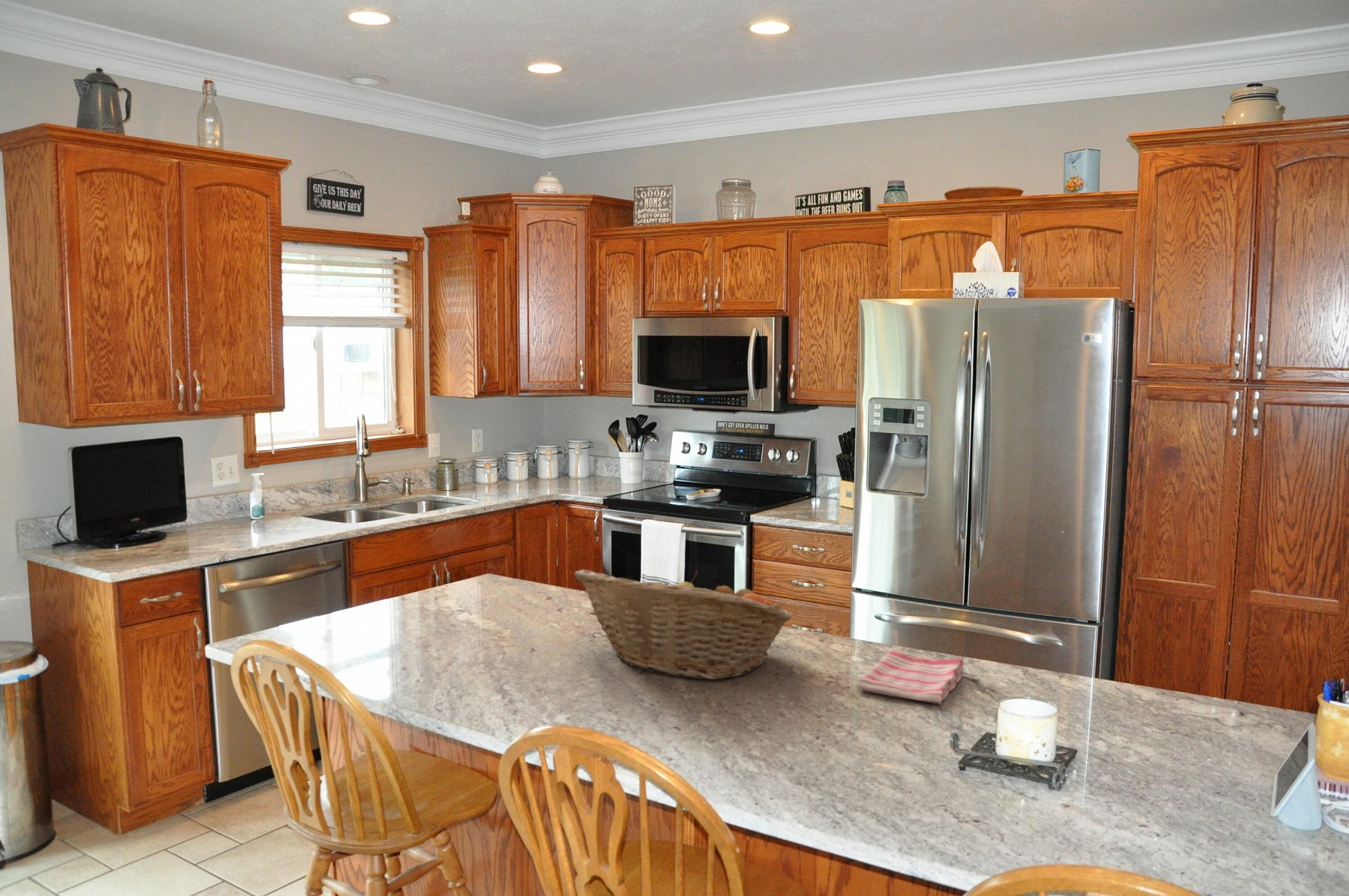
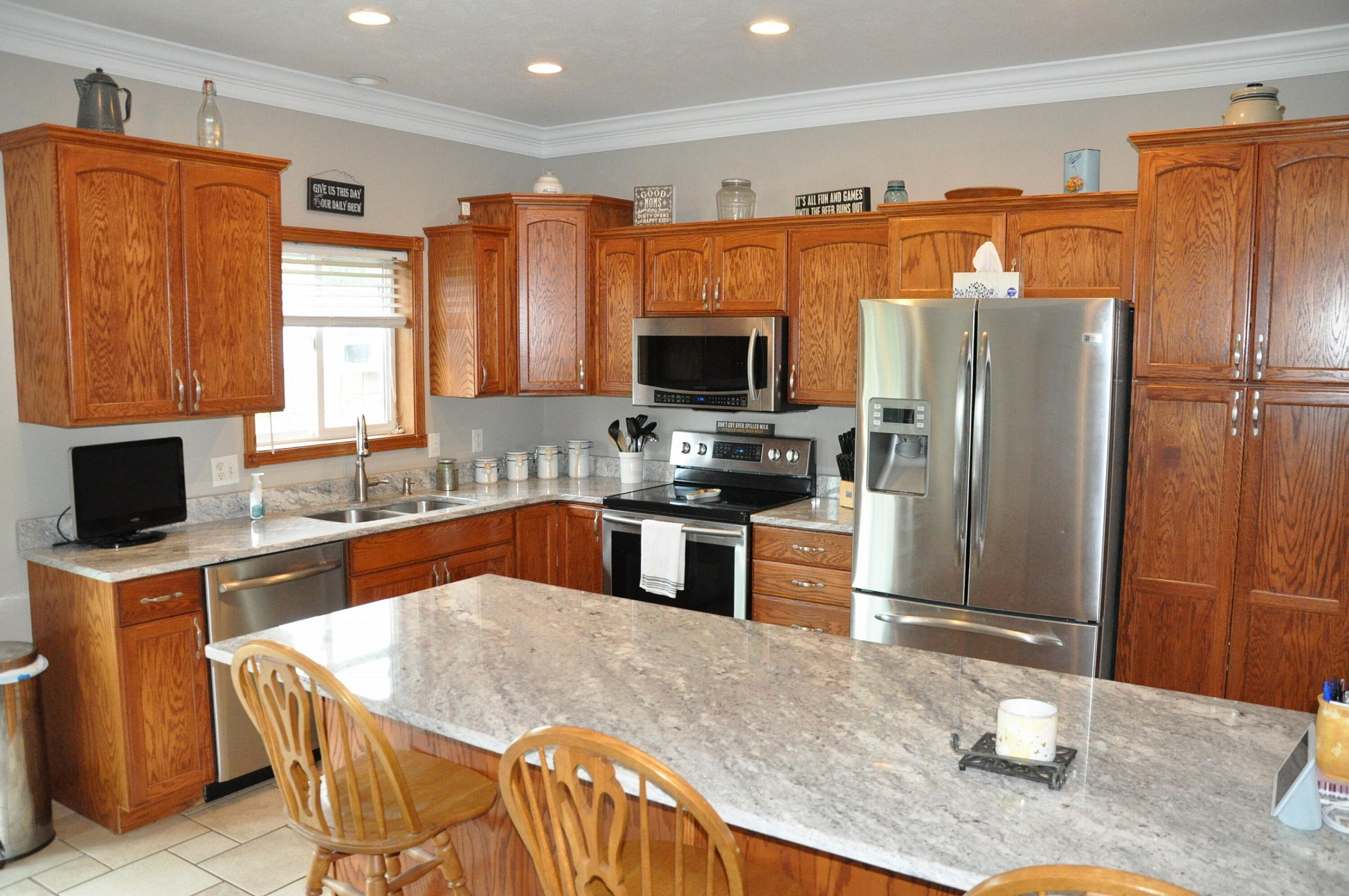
- fruit basket [573,569,793,680]
- dish towel [857,650,964,705]
